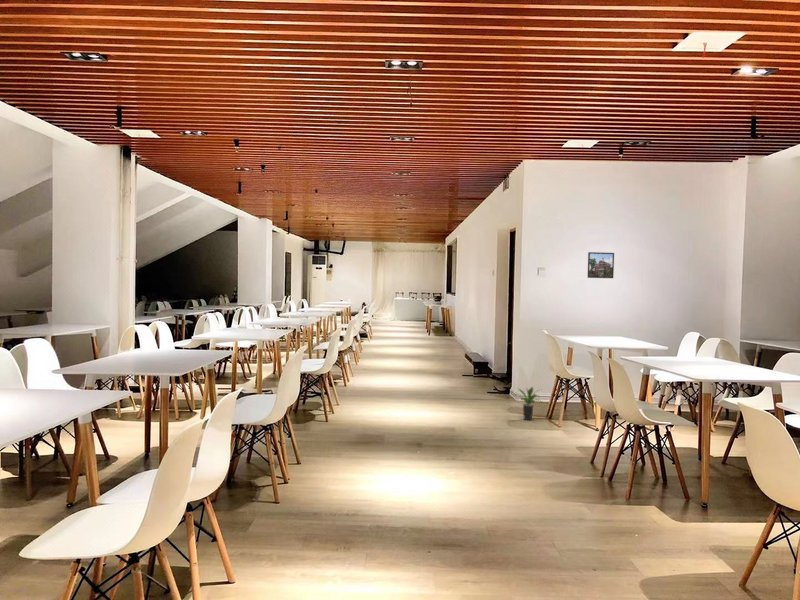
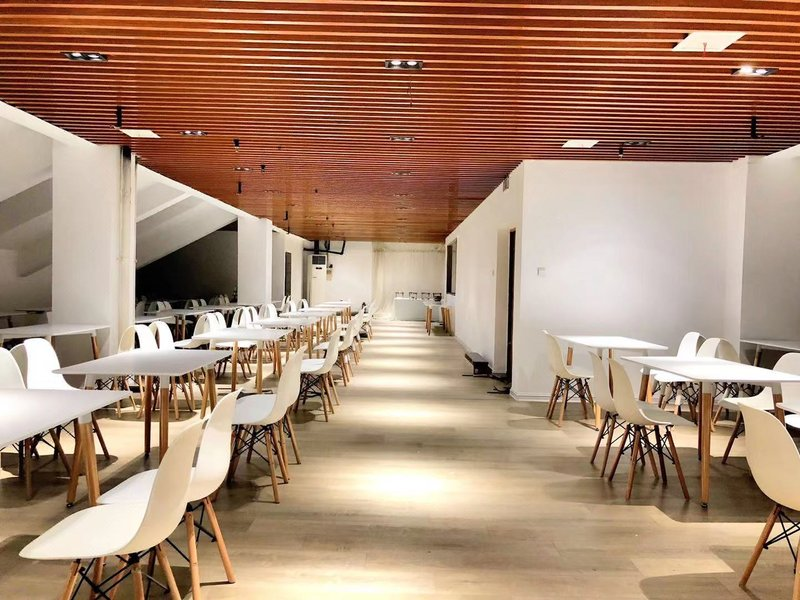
- potted plant [512,386,542,421]
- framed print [587,251,615,279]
